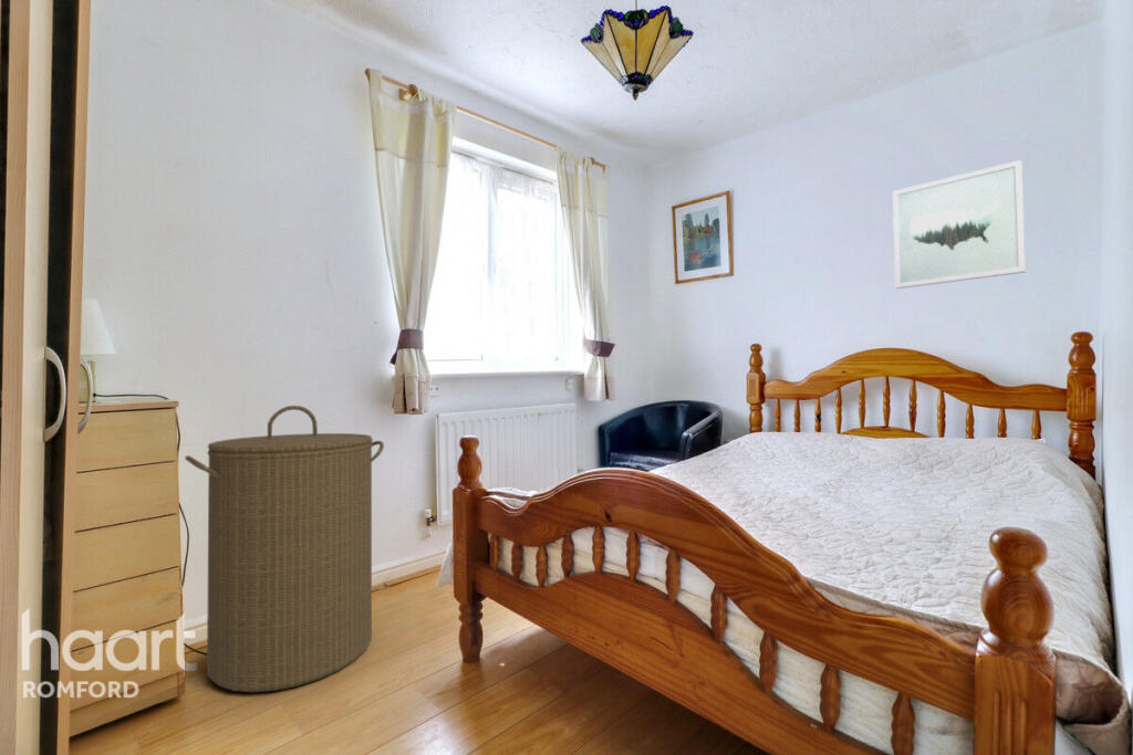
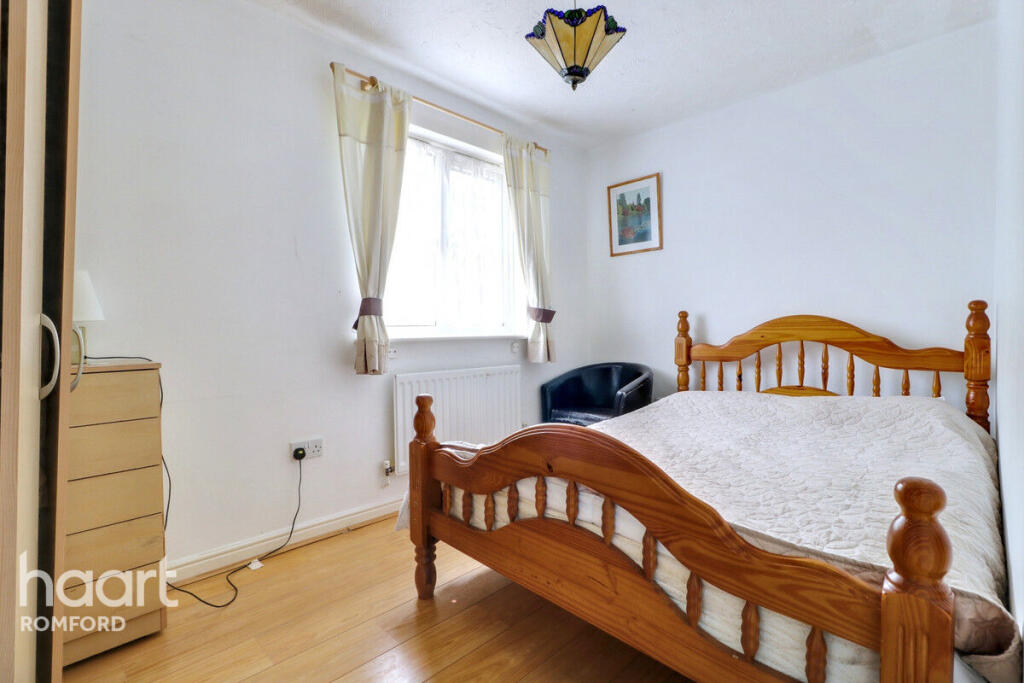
- wall art [892,159,1027,290]
- laundry hamper [184,405,385,693]
